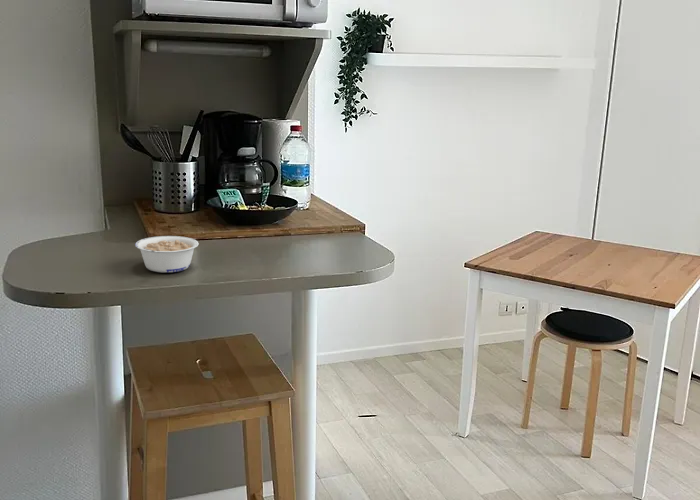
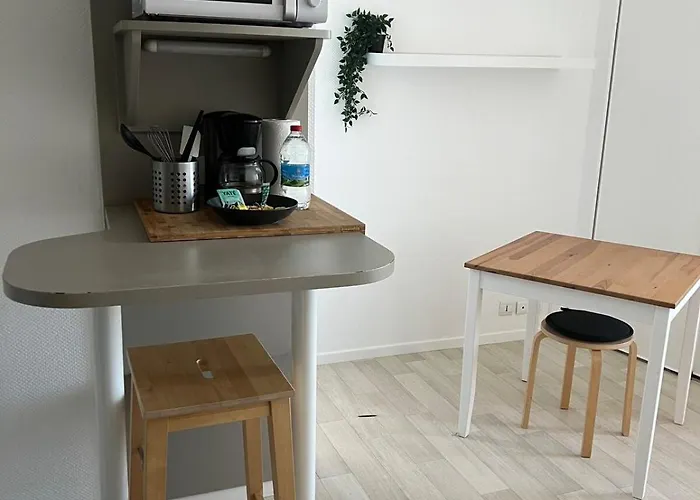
- legume [134,235,200,273]
